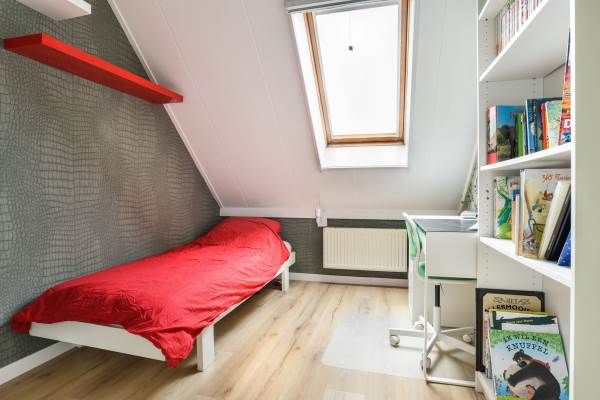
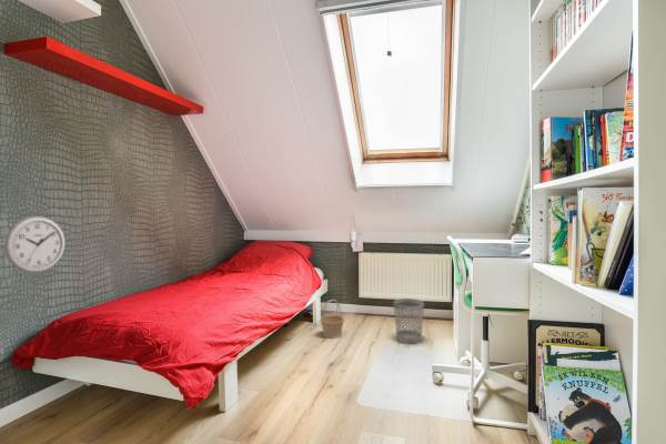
+ basket [319,299,345,339]
+ wastebasket [393,297,425,344]
+ wall clock [3,215,67,274]
